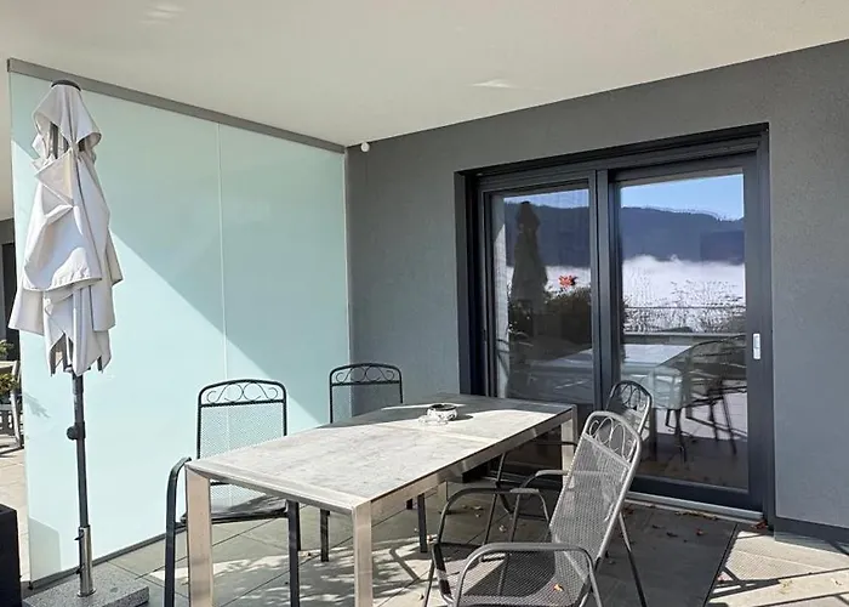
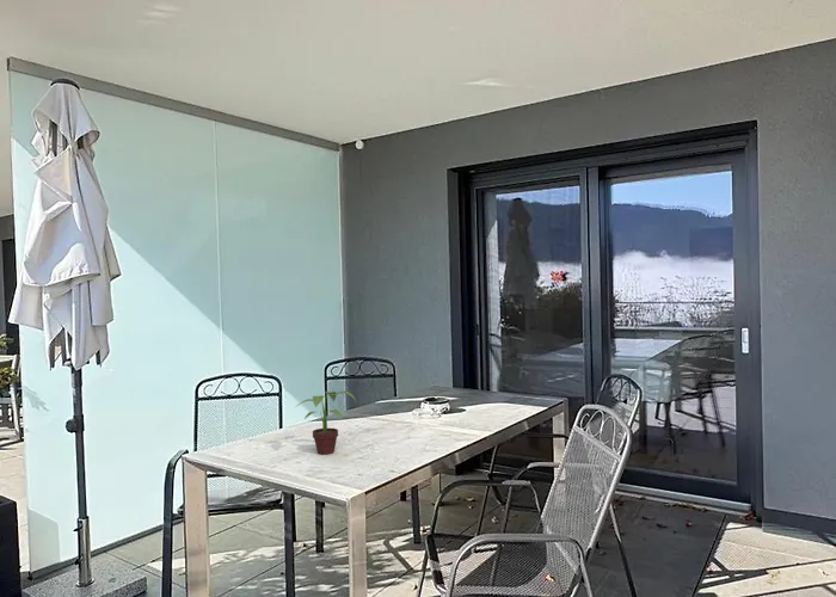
+ potted plant [294,390,357,455]
